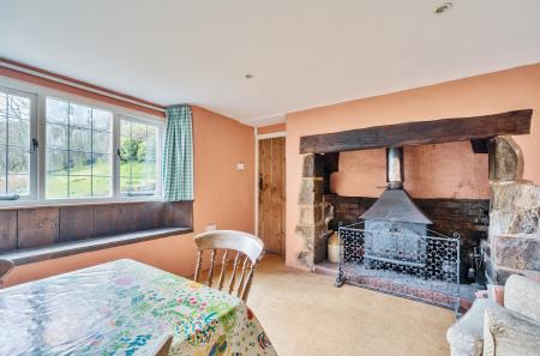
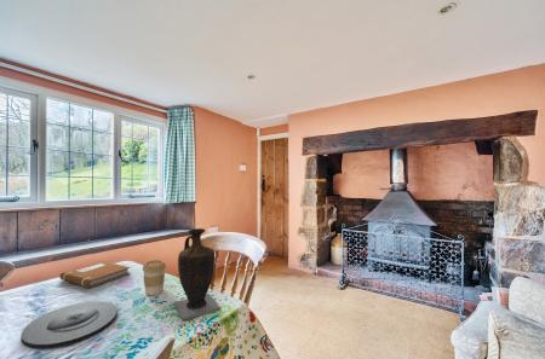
+ notebook [58,260,131,289]
+ vase [173,227,222,322]
+ plate [19,300,119,351]
+ coffee cup [142,259,167,296]
